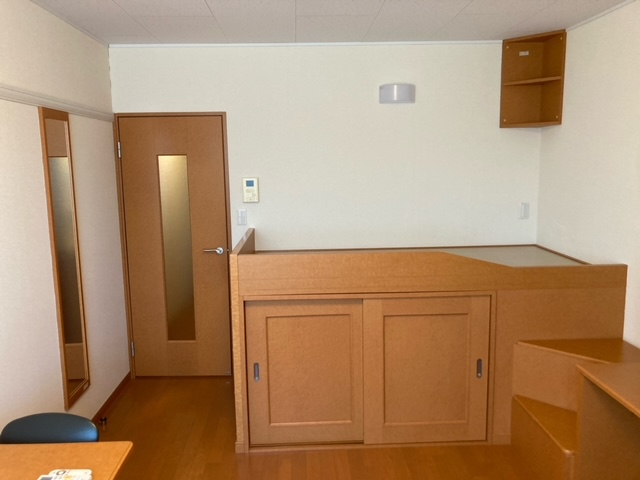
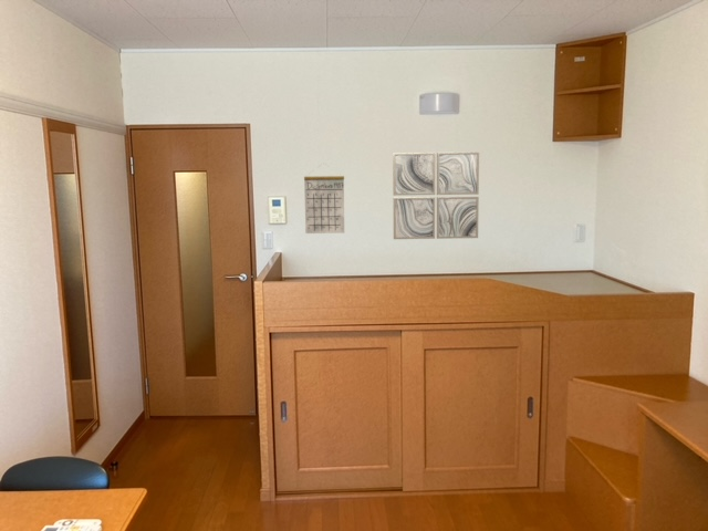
+ wall art [392,152,480,240]
+ calendar [303,163,345,235]
